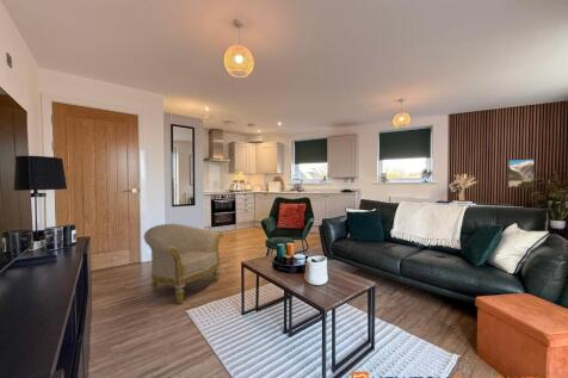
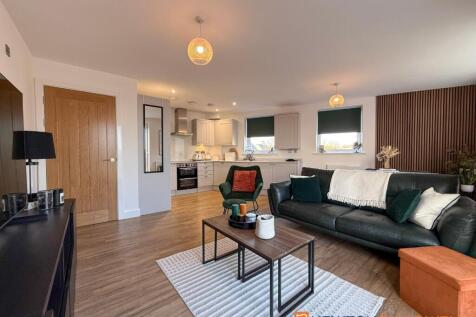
- armchair [143,223,224,304]
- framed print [506,157,536,188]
